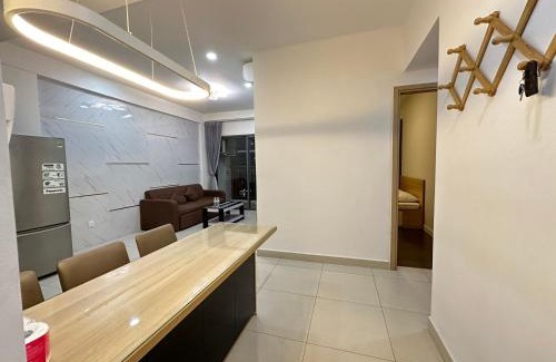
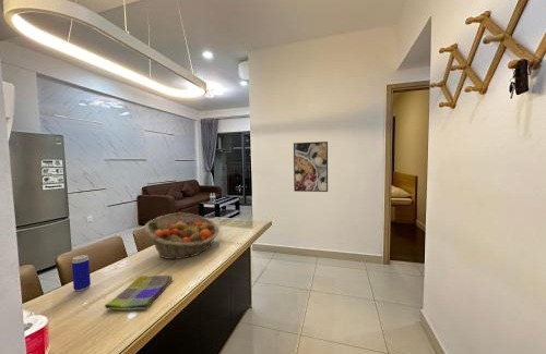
+ dish towel [104,274,174,312]
+ fruit basket [143,212,219,260]
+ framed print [293,141,329,193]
+ beverage can [71,254,92,292]
